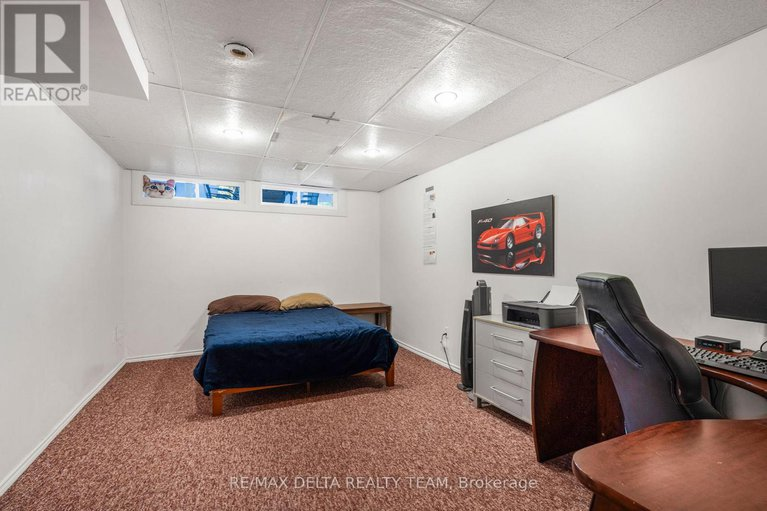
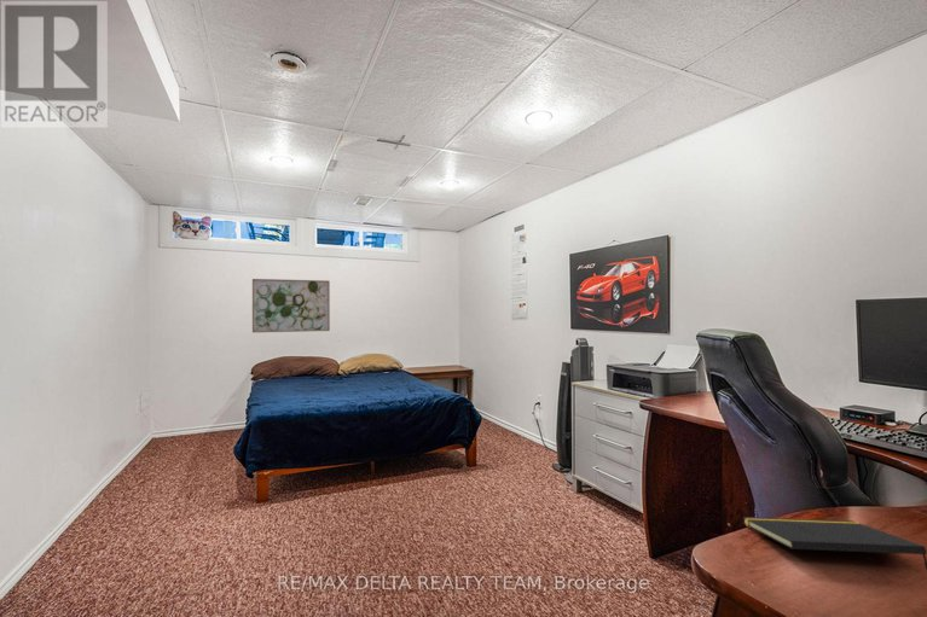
+ notepad [741,516,927,571]
+ wall art [251,278,331,333]
